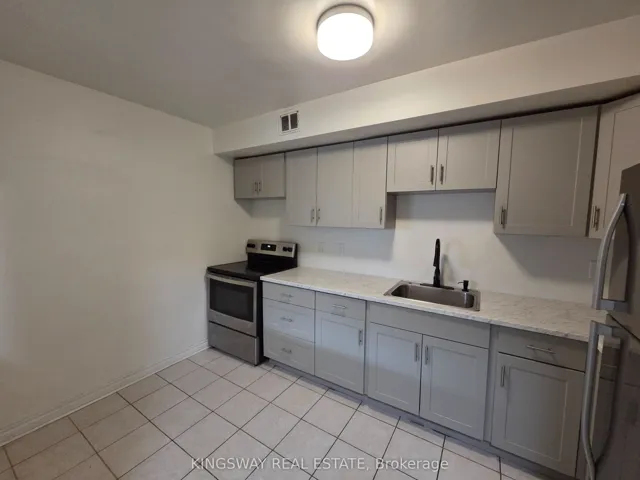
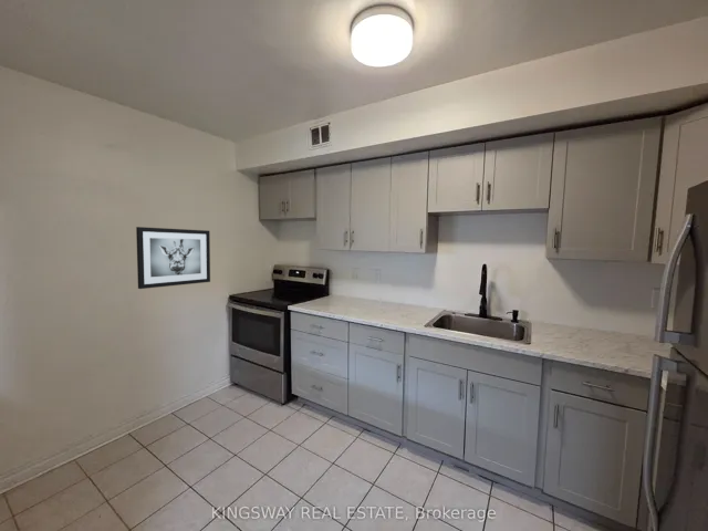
+ wall art [135,226,211,290]
